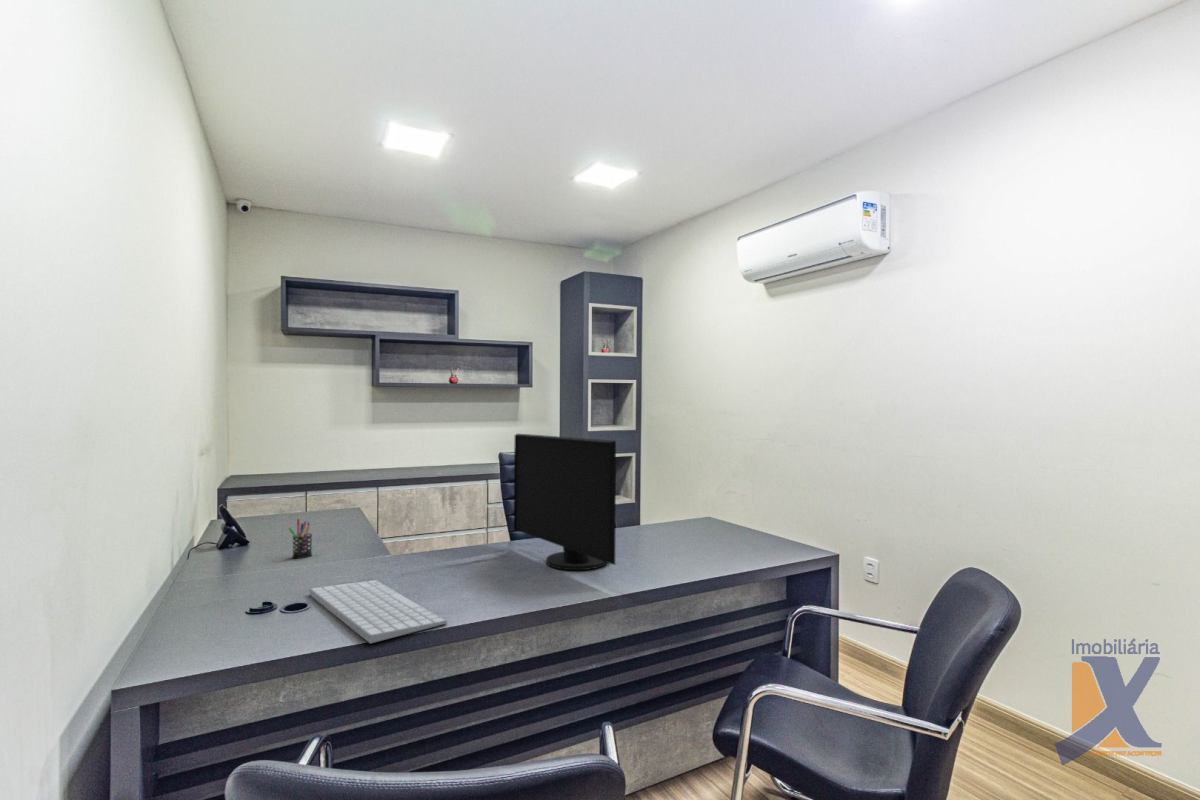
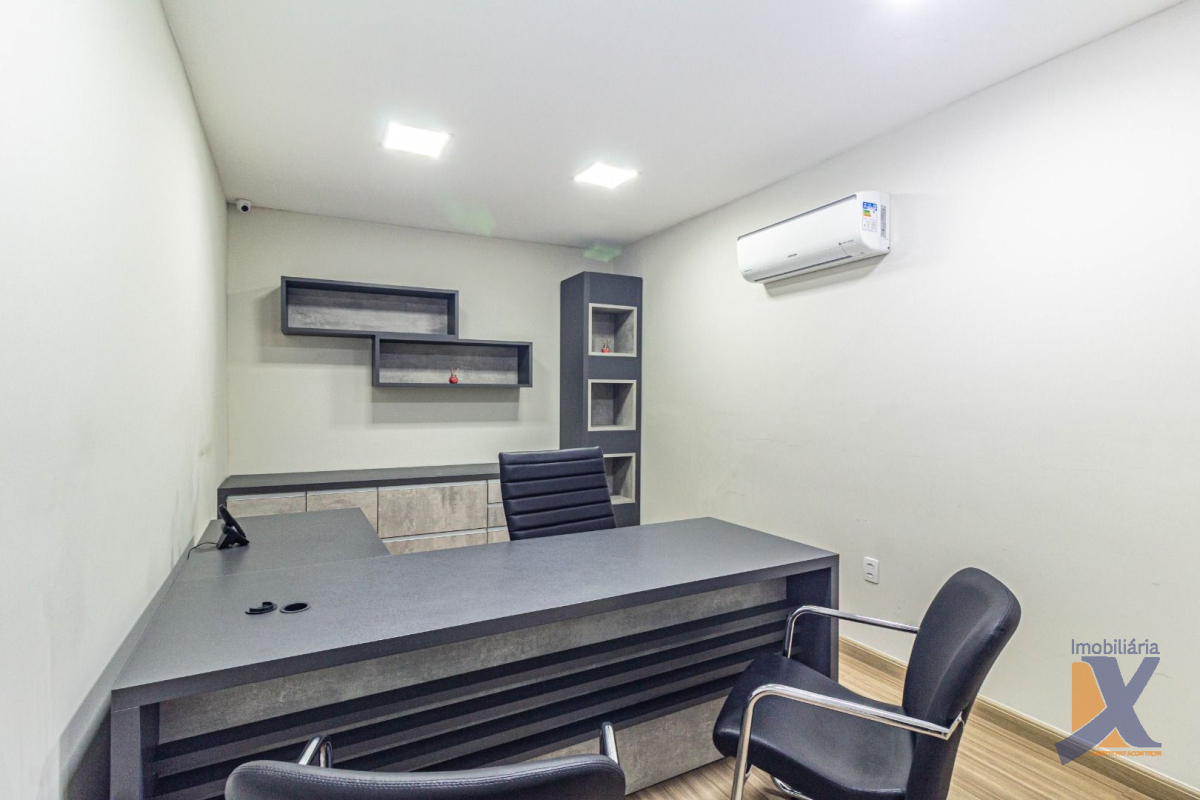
- computer monitor [513,433,617,571]
- pen holder [287,518,313,559]
- computer keyboard [309,579,448,644]
